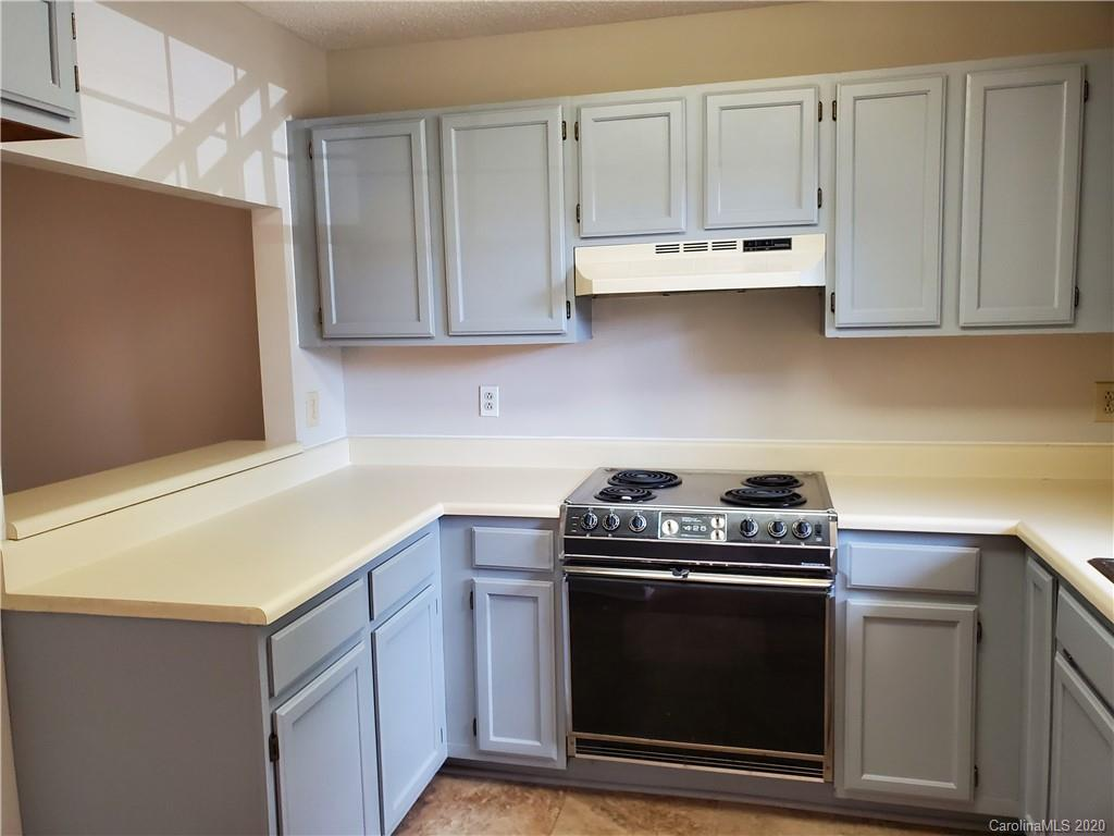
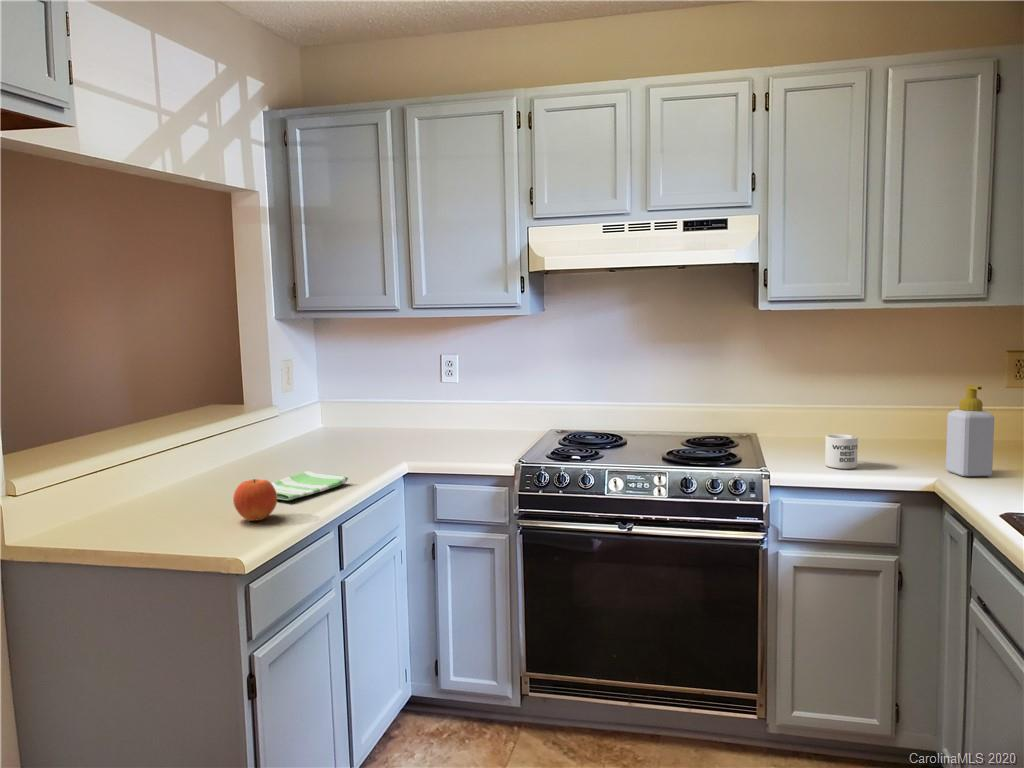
+ fruit [232,478,278,522]
+ dish towel [271,471,349,501]
+ soap bottle [945,384,995,477]
+ mug [824,433,859,470]
